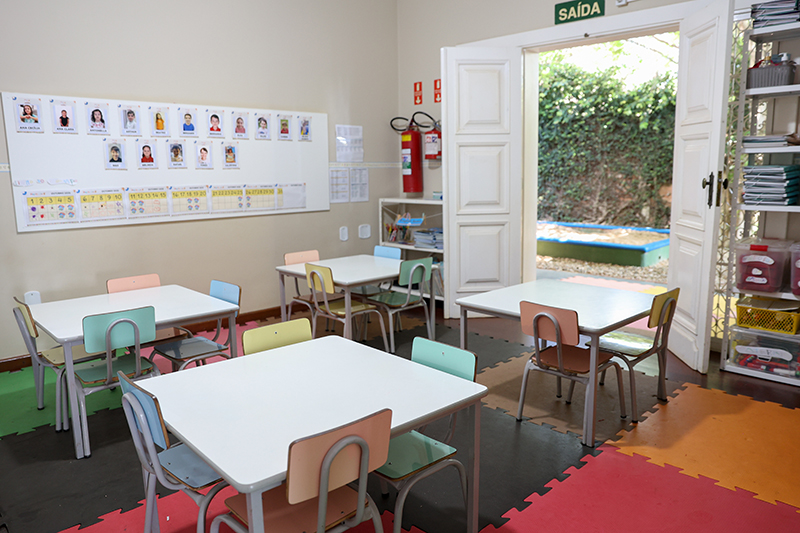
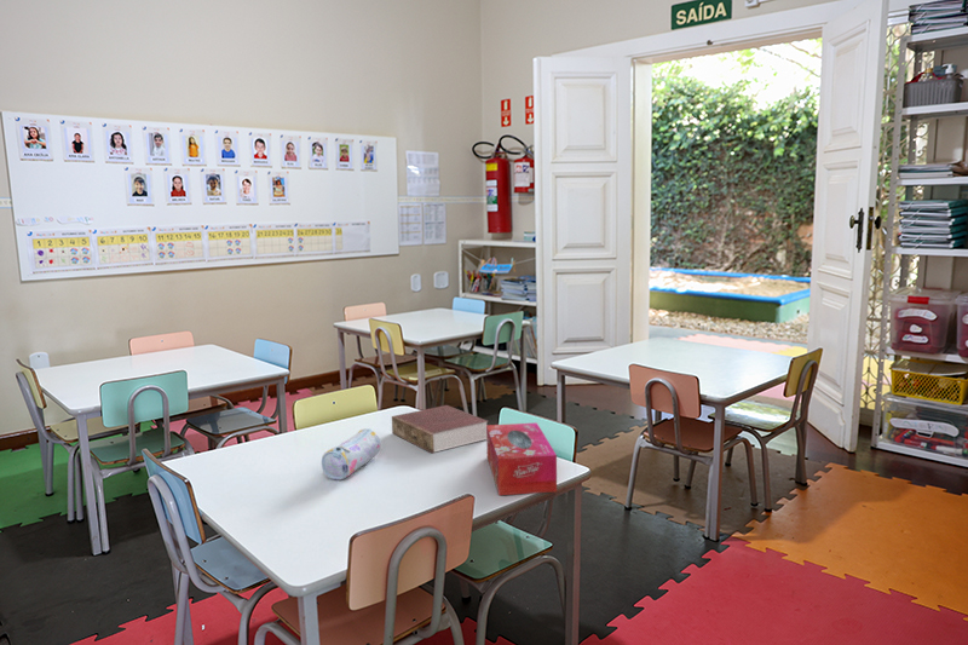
+ tissue box [485,421,558,496]
+ pencil case [321,427,381,480]
+ book [391,404,489,454]
